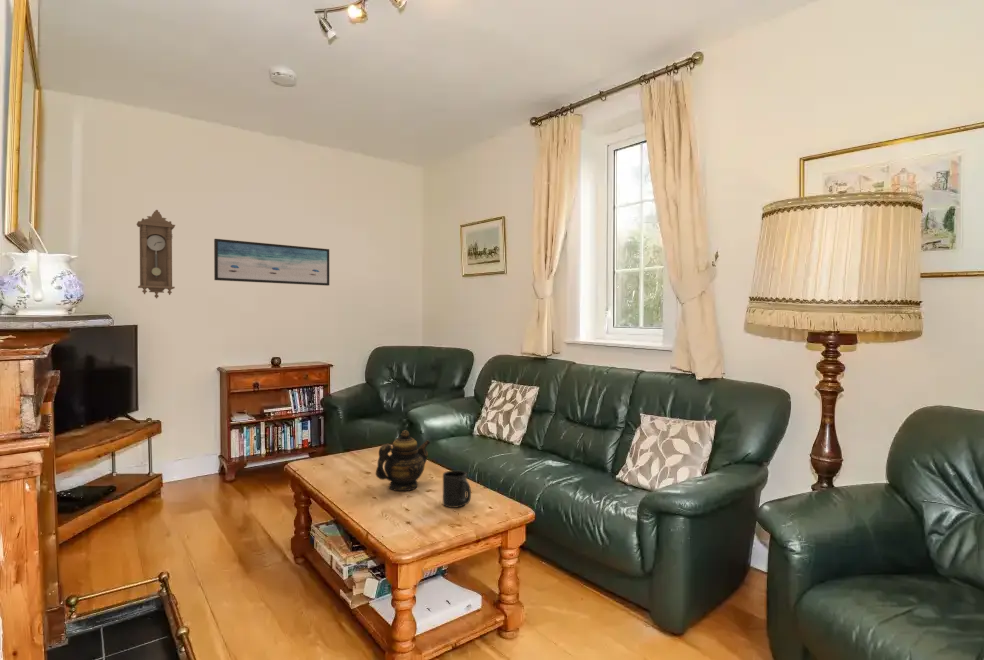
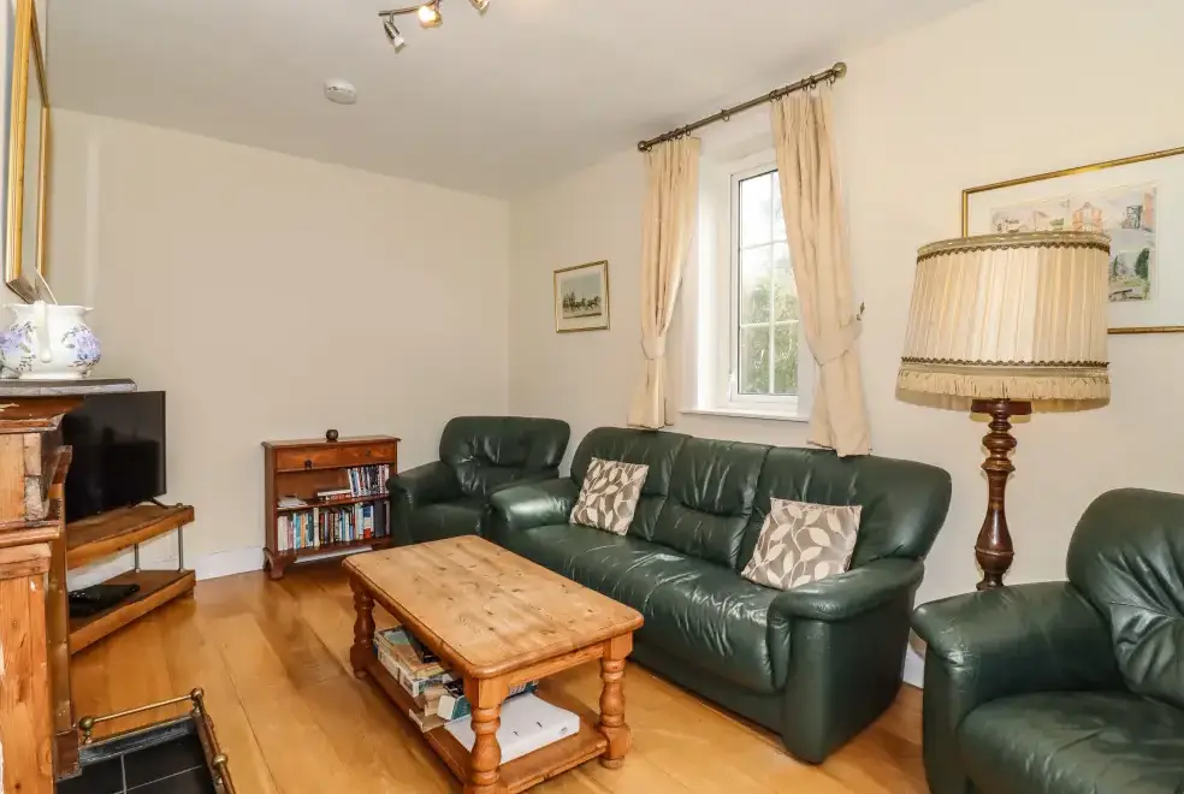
- teapot [375,429,431,492]
- mug [442,469,472,509]
- pendulum clock [135,209,176,300]
- wall art [213,238,330,287]
